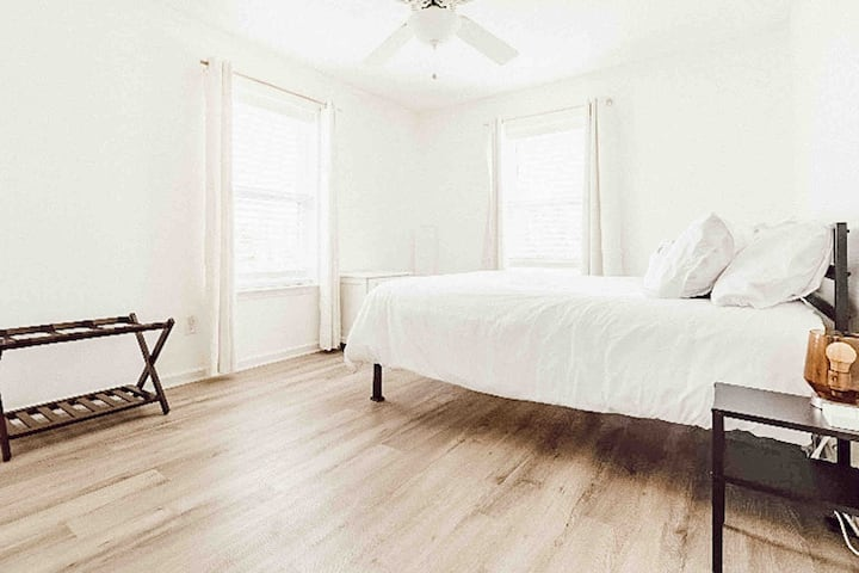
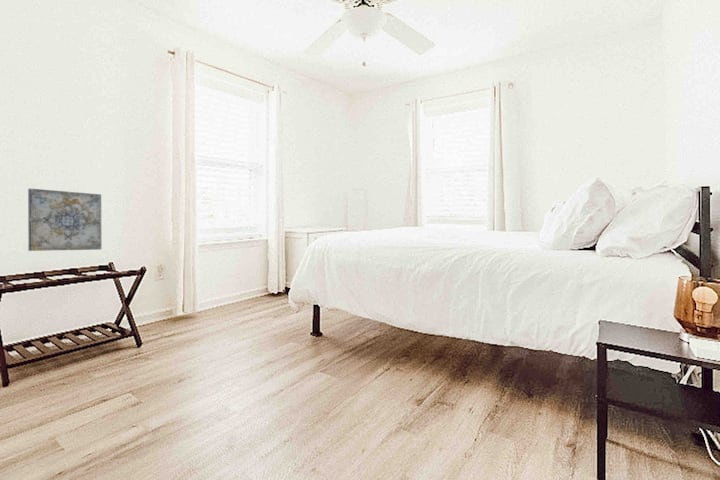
+ wall art [27,187,102,252]
